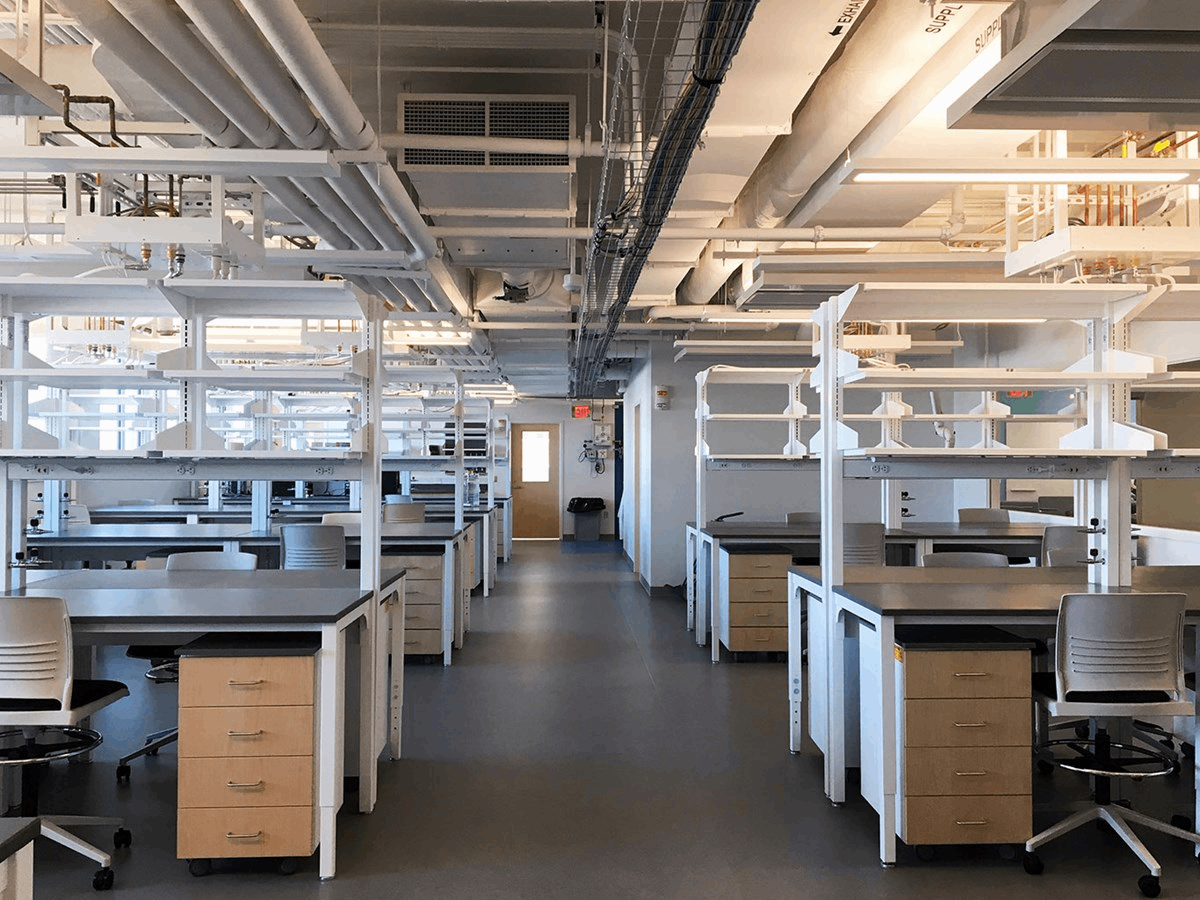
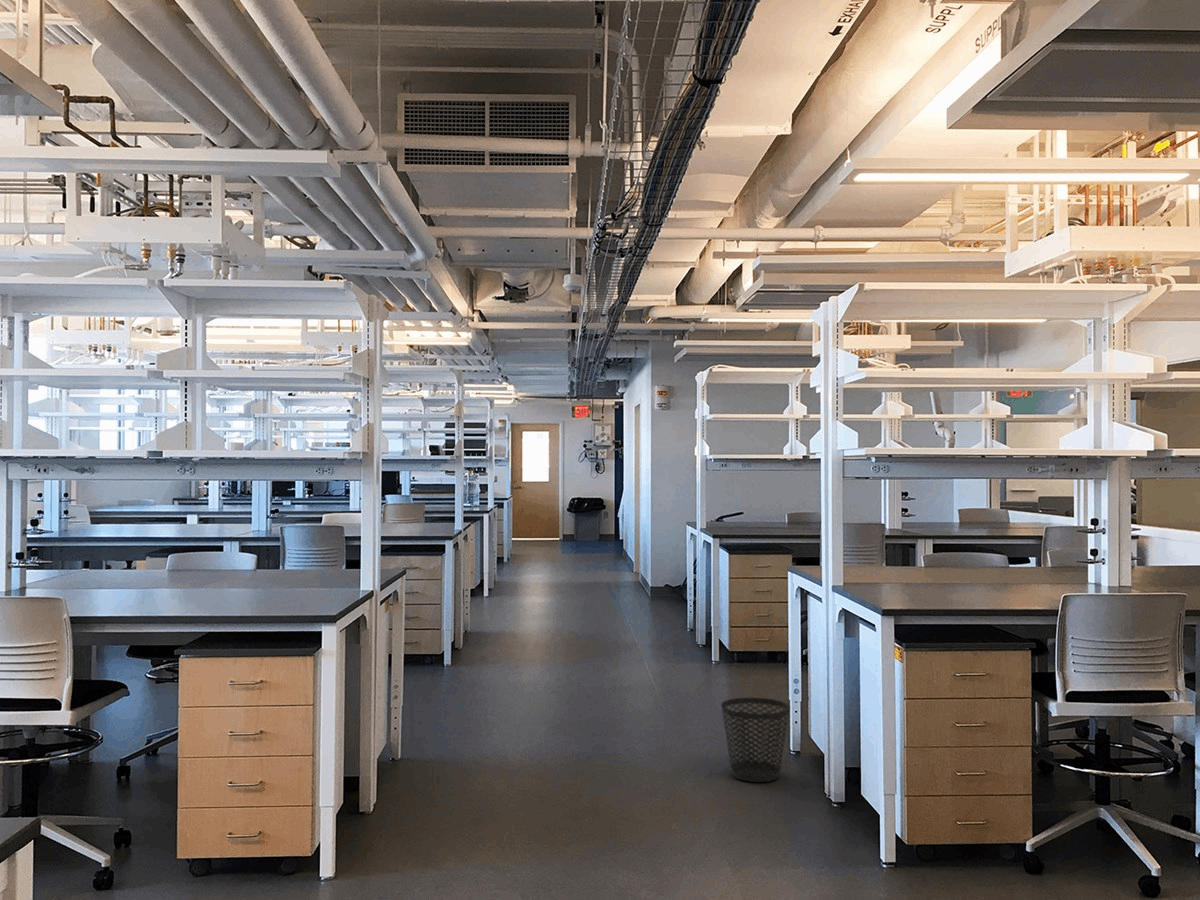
+ wastebasket [720,697,791,783]
